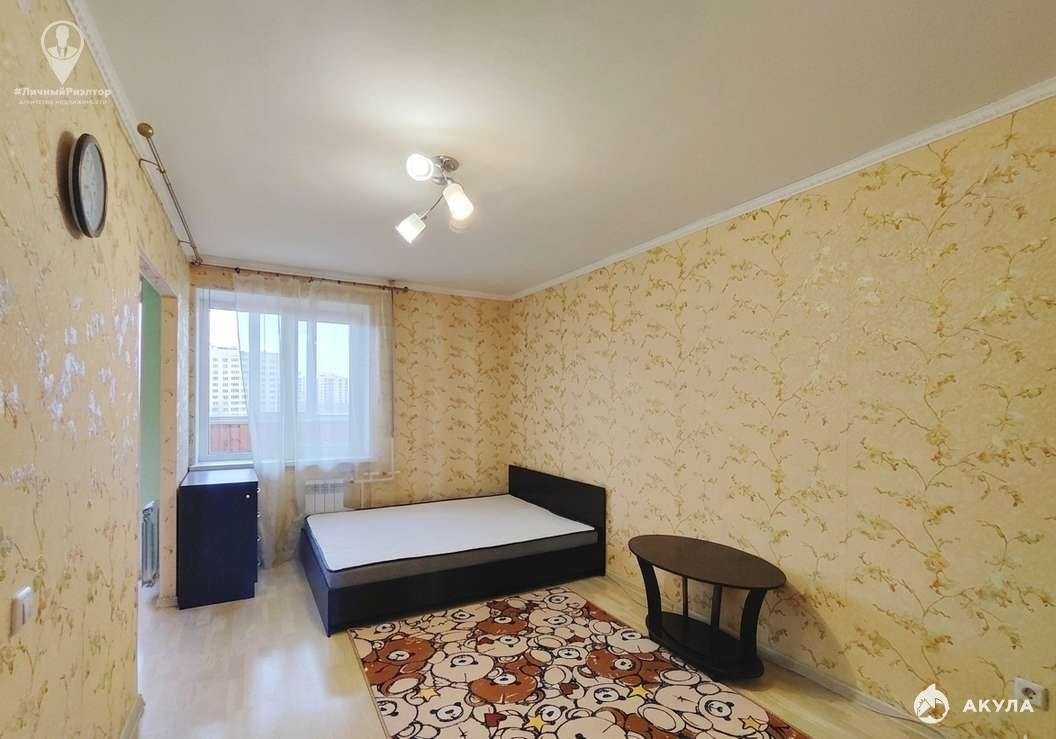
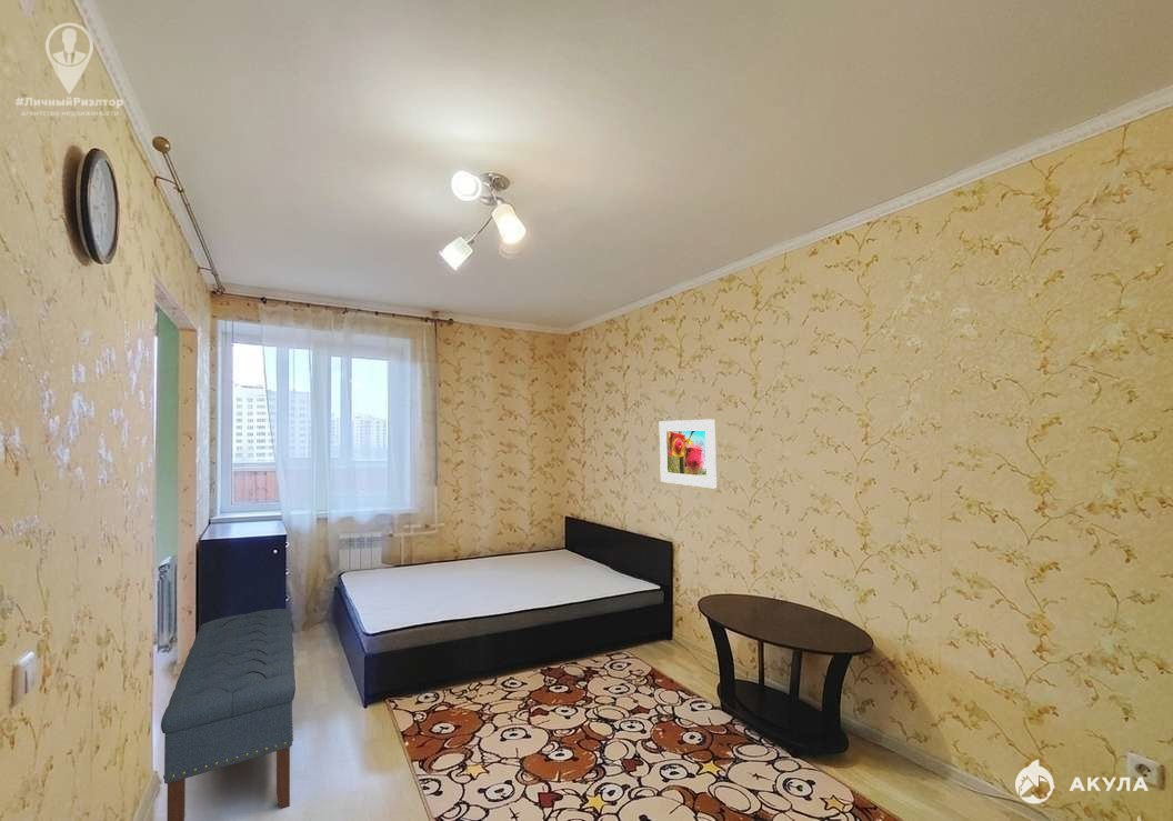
+ bench [160,608,297,821]
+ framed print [659,418,718,490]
